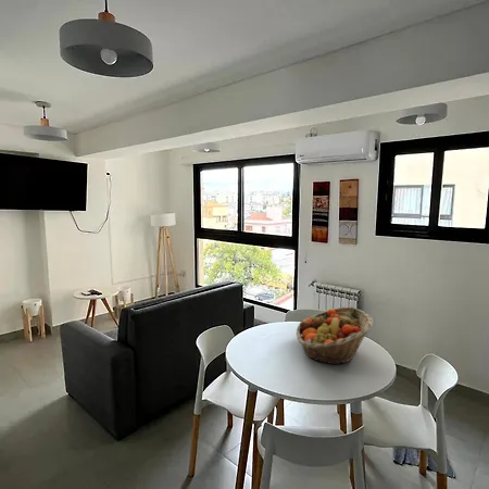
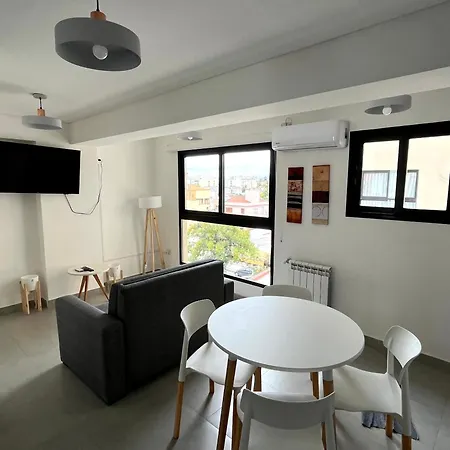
- fruit basket [296,306,374,366]
